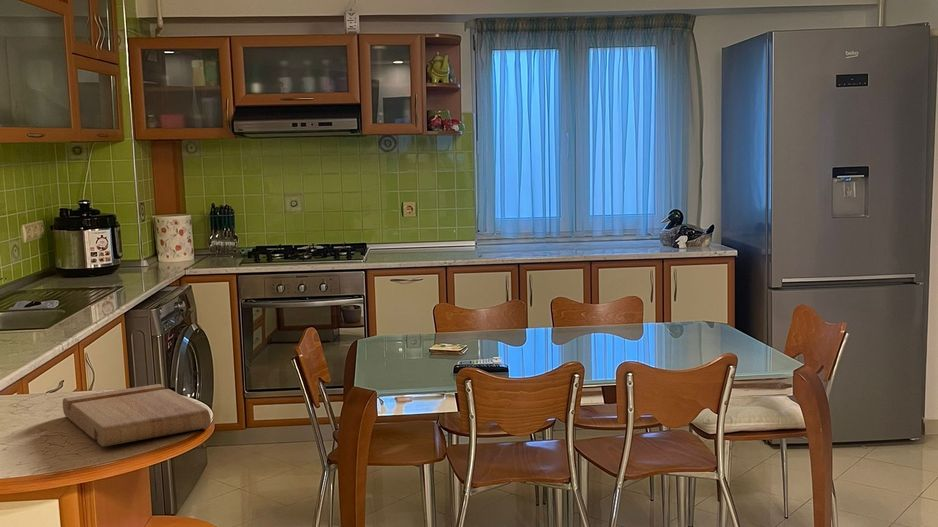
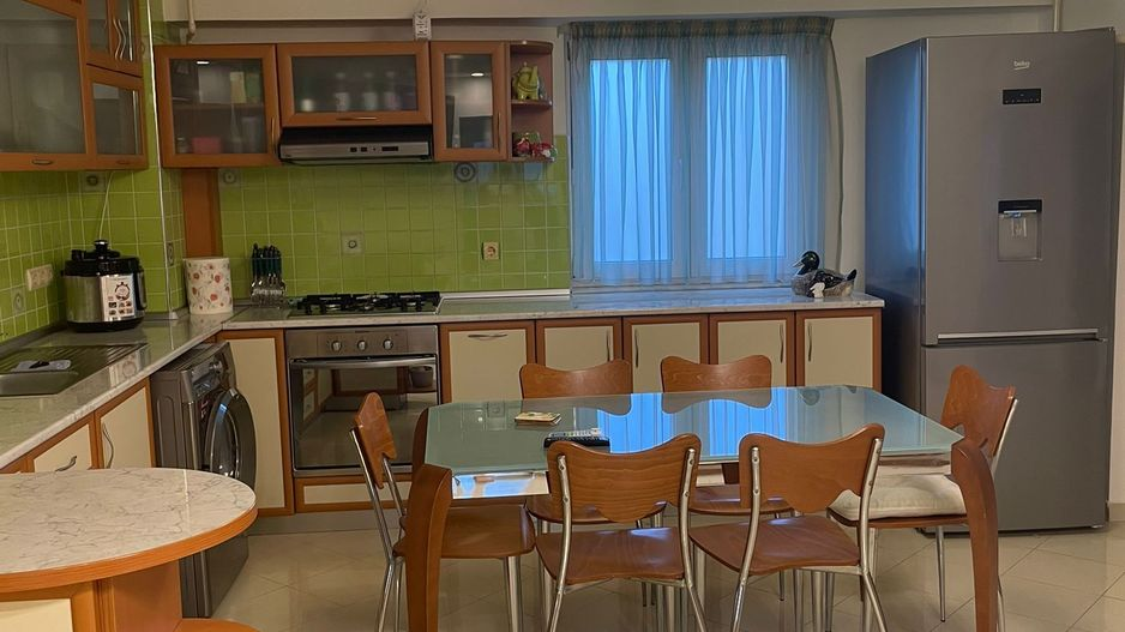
- cutting board [62,383,212,447]
